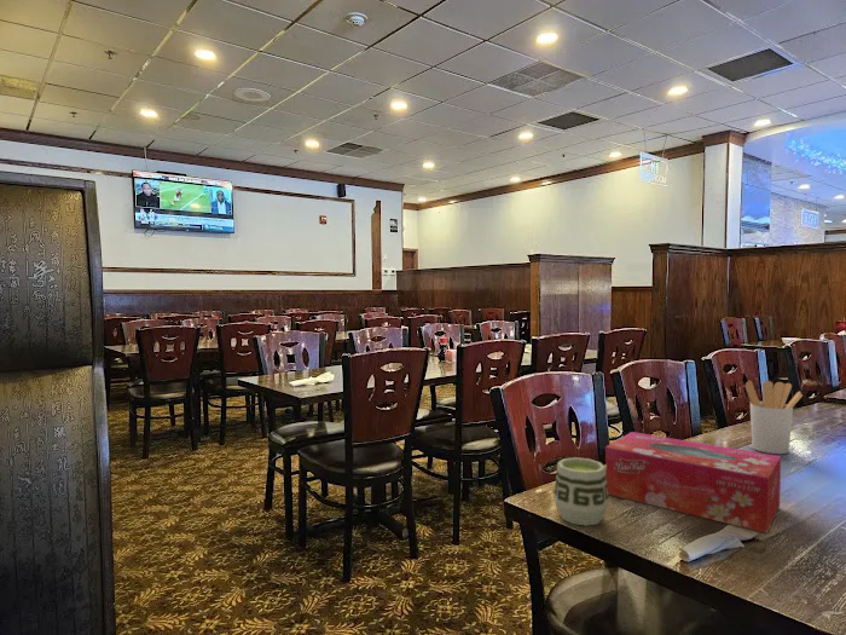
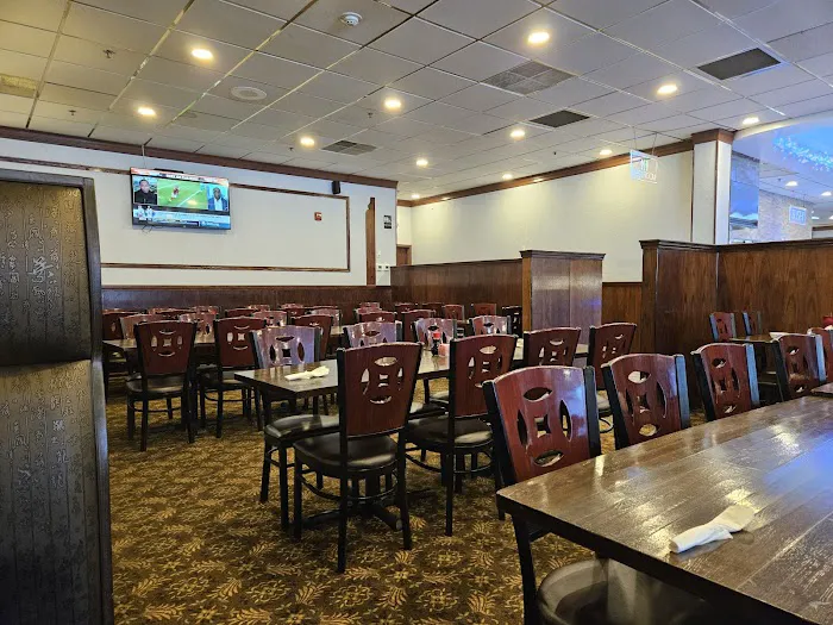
- cup [552,456,610,527]
- tissue box [604,431,782,535]
- utensil holder [744,380,804,455]
